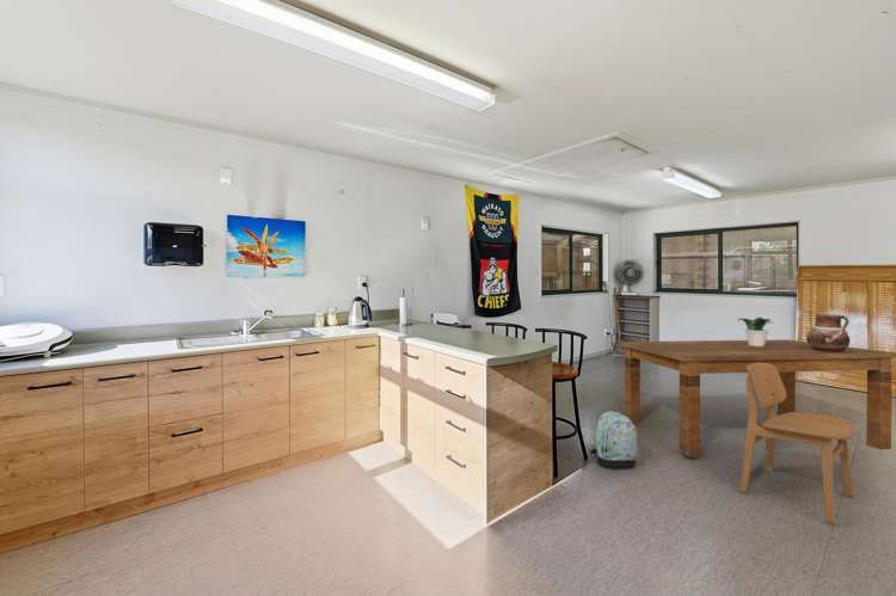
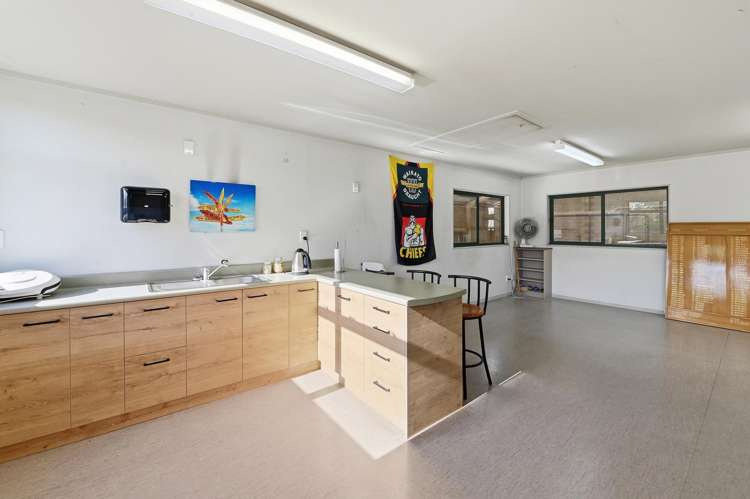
- ceramic pot [805,313,851,352]
- potted plant [736,317,775,346]
- dining chair [738,363,855,524]
- dining table [620,338,896,459]
- backpack [589,410,638,469]
